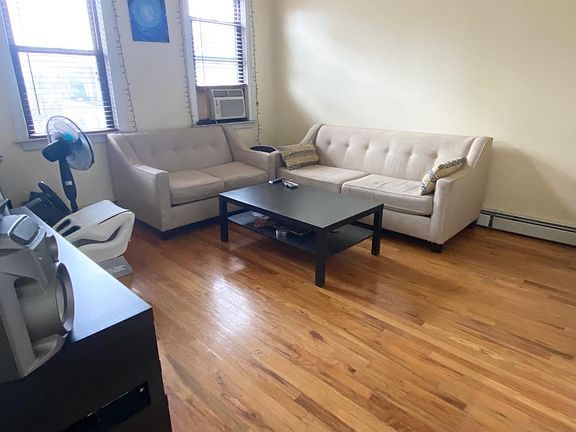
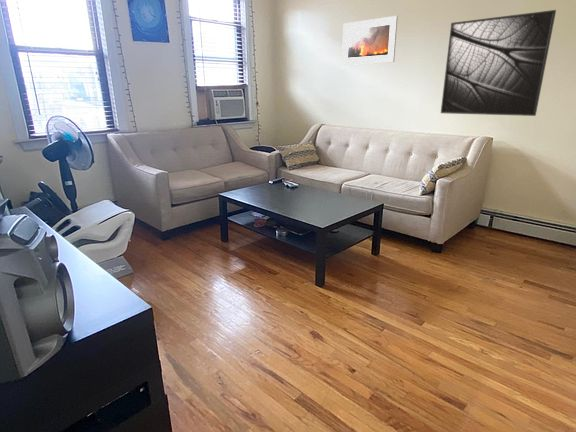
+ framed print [440,9,557,117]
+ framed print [341,15,399,66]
